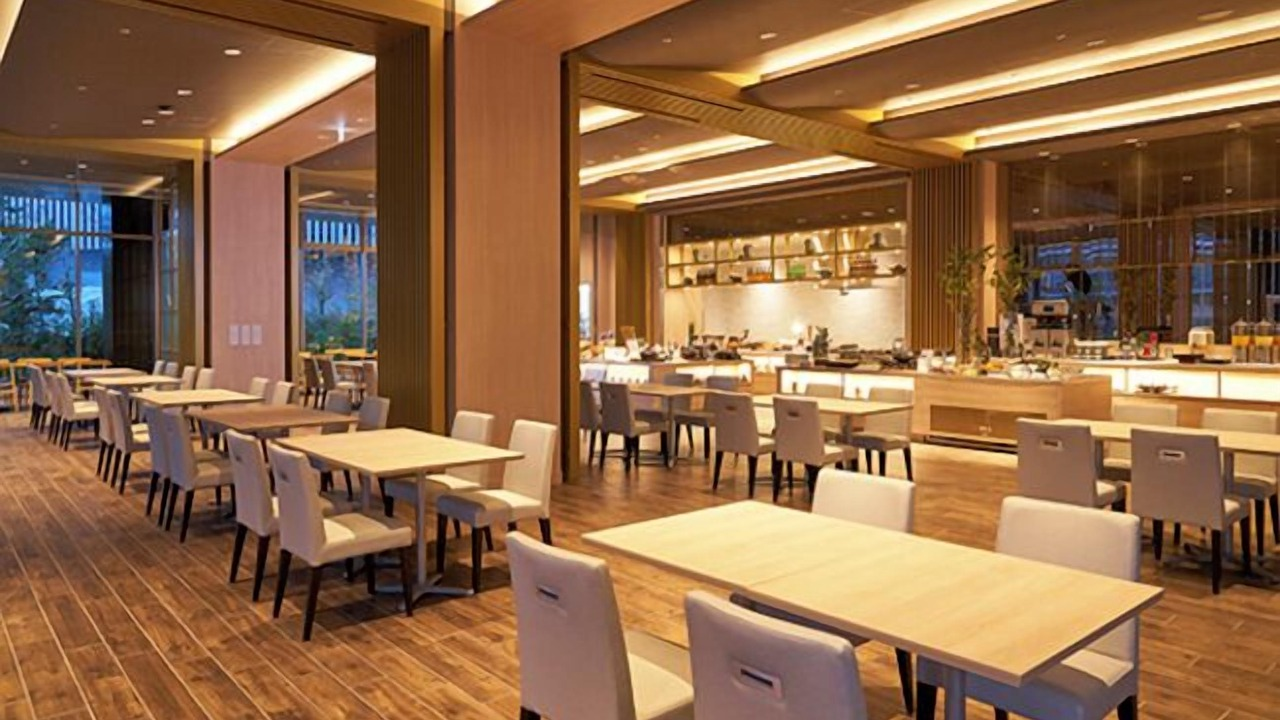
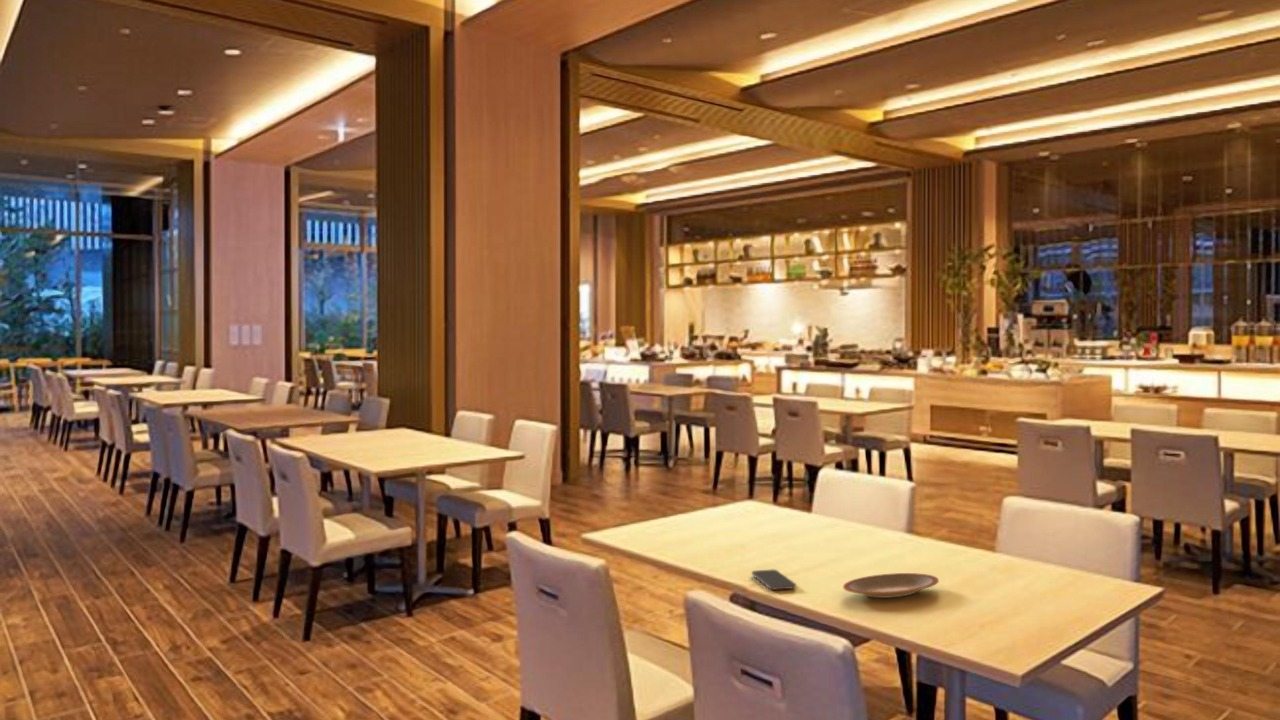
+ plate [842,572,940,599]
+ smartphone [751,568,797,591]
